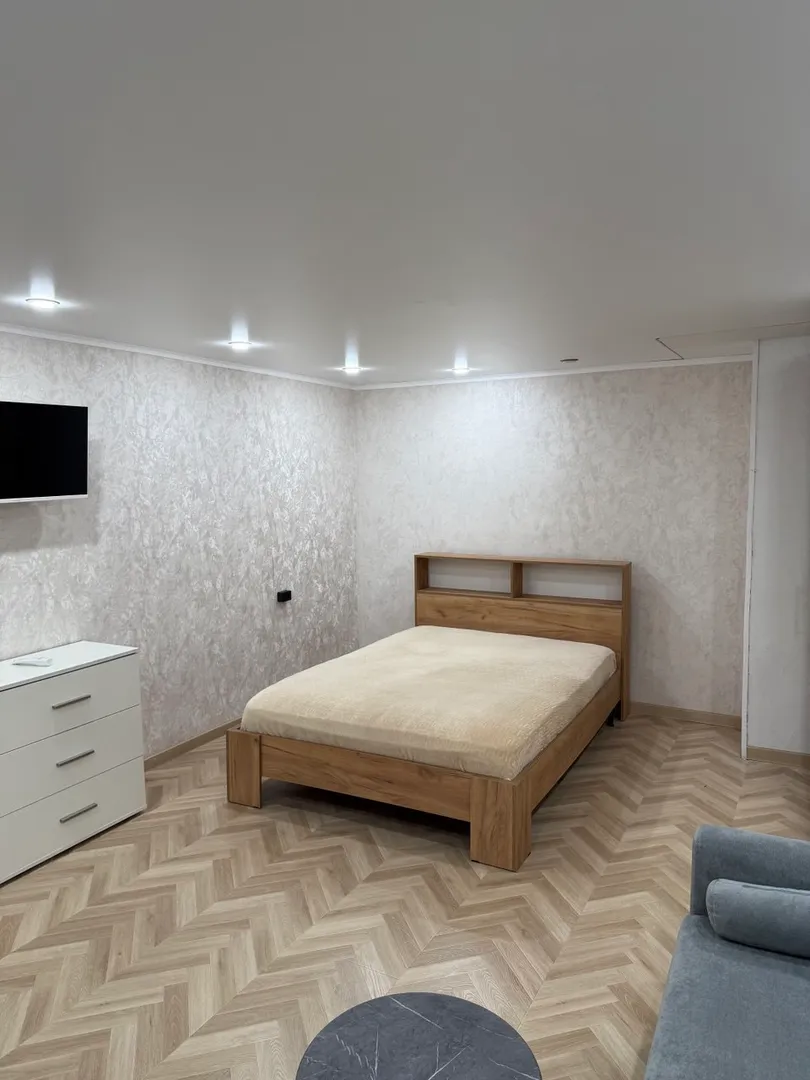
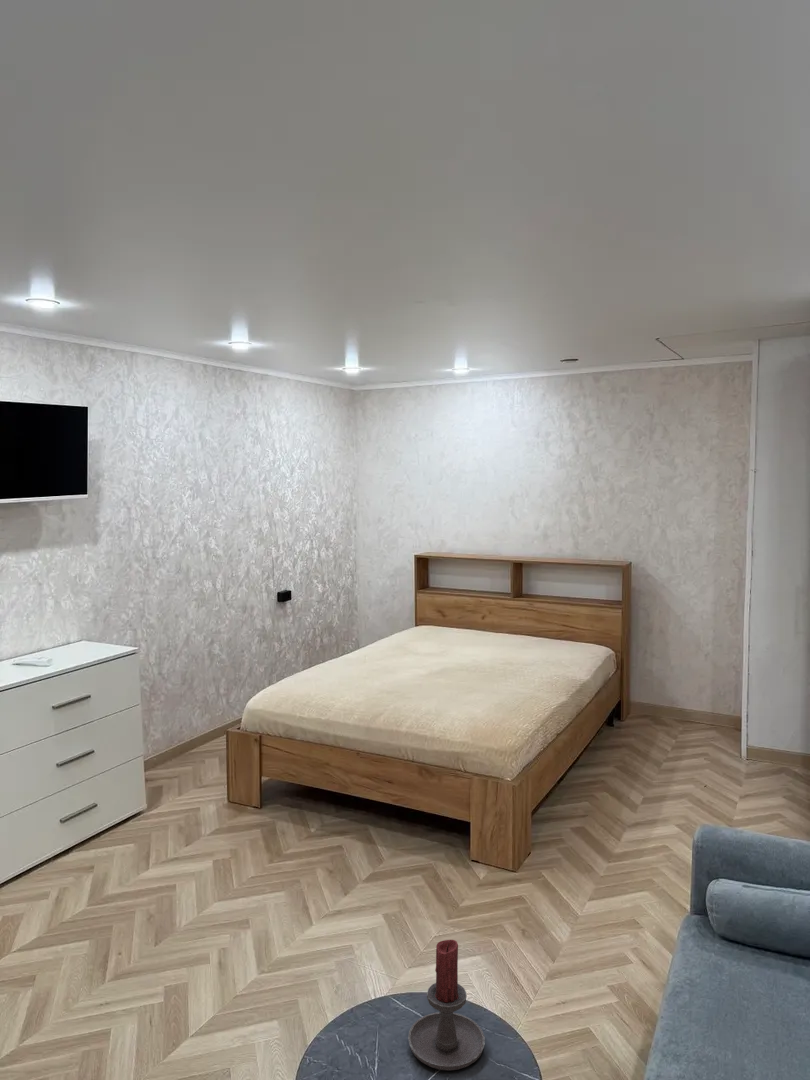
+ candle holder [407,939,486,1072]
